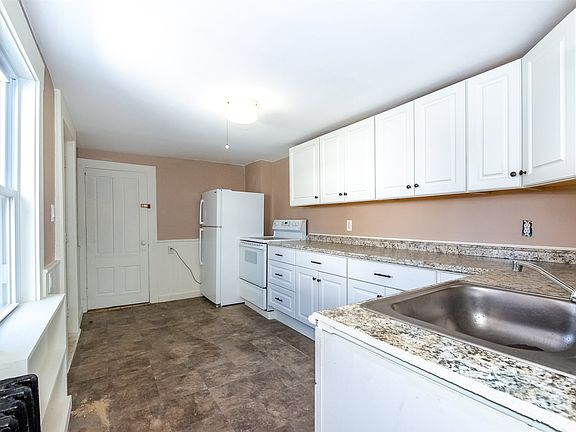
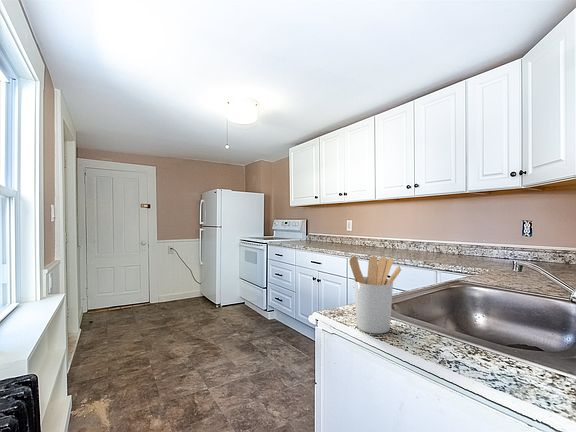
+ utensil holder [349,255,402,335]
